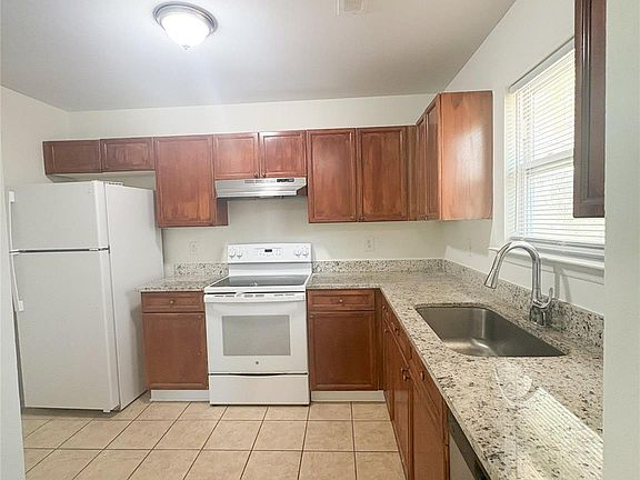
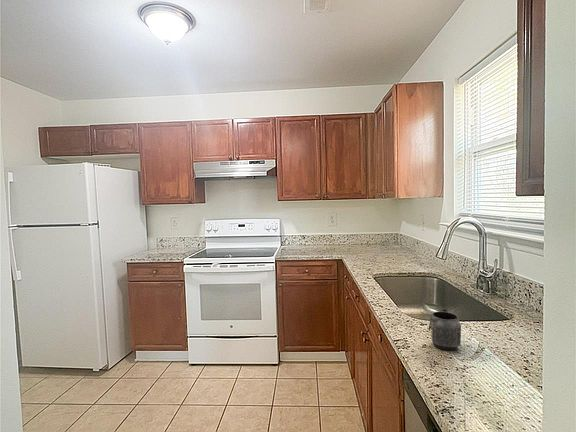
+ mug [428,307,462,352]
